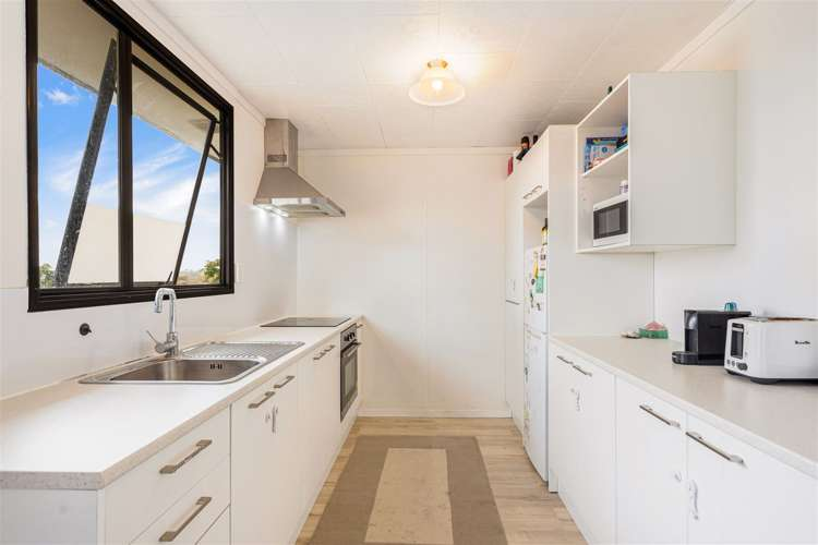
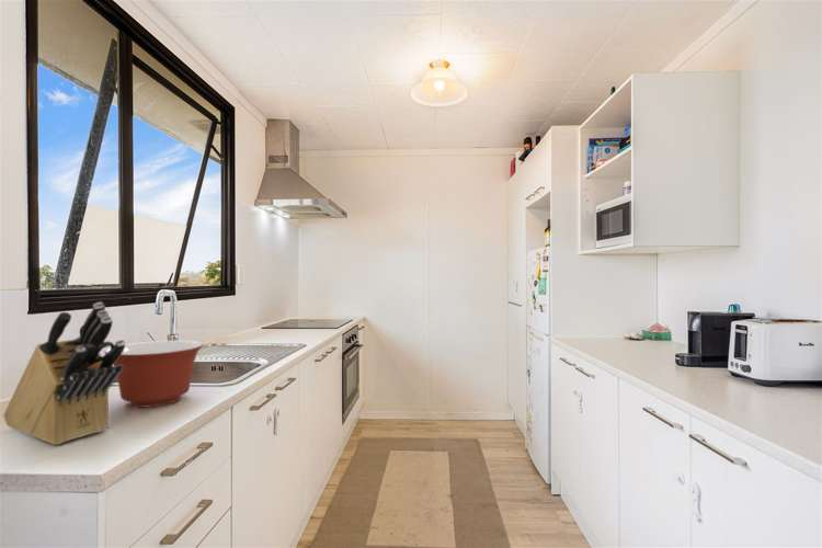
+ mixing bowl [103,340,204,409]
+ knife block [2,301,126,446]
